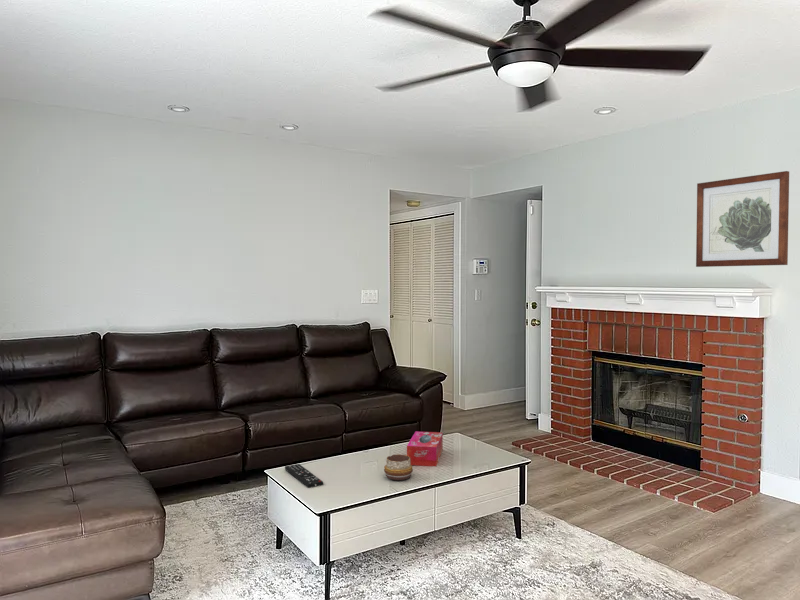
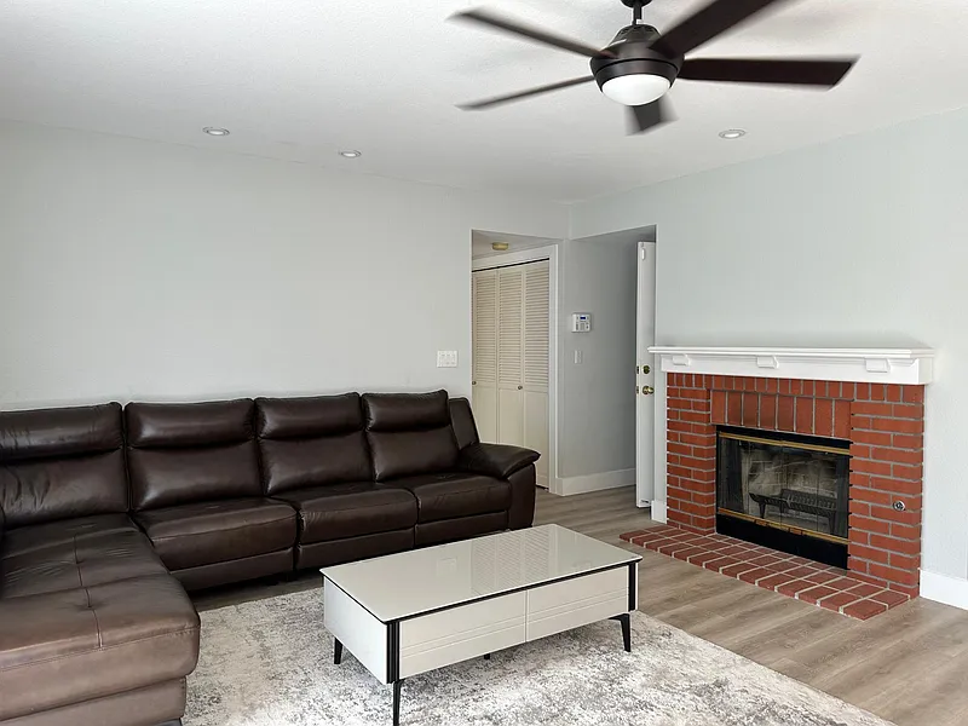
- decorative bowl [383,453,414,481]
- wall art [695,170,790,268]
- remote control [284,463,324,489]
- tissue box [406,430,444,467]
